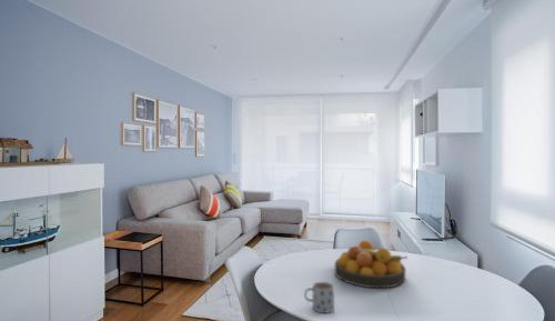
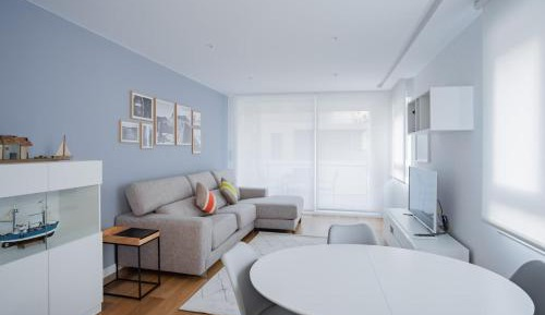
- fruit bowl [334,239,408,289]
- mug [303,281,335,314]
